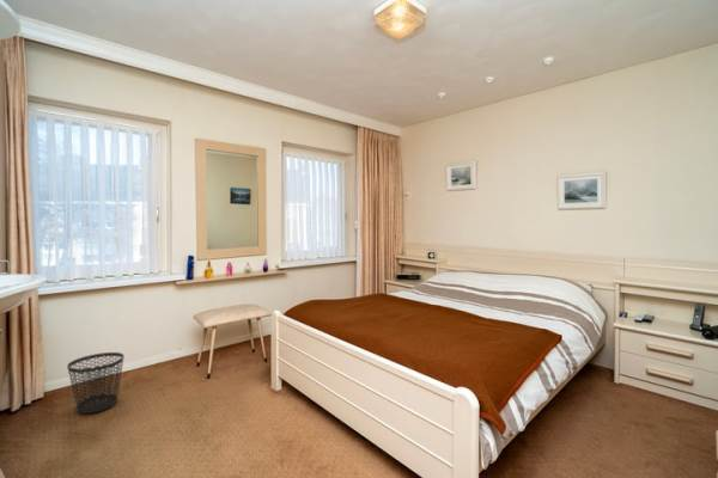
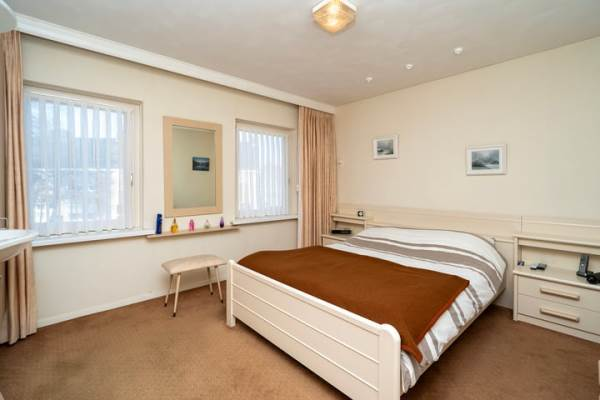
- wastebasket [66,351,126,415]
